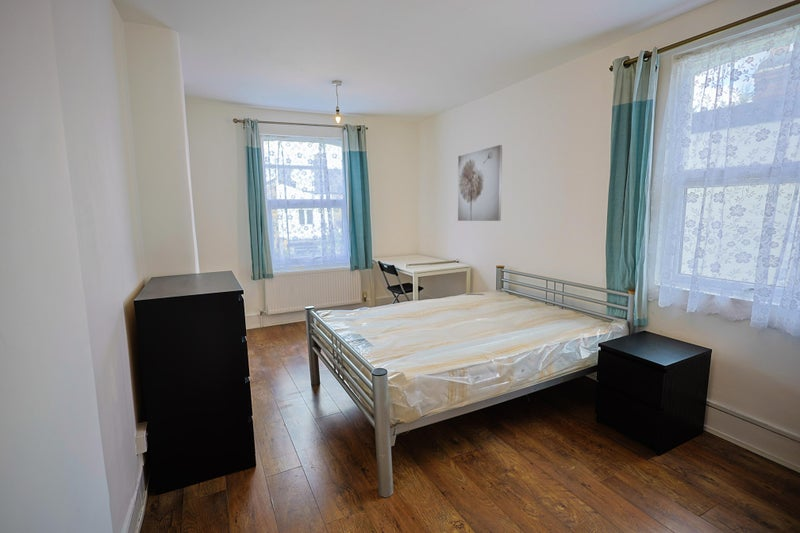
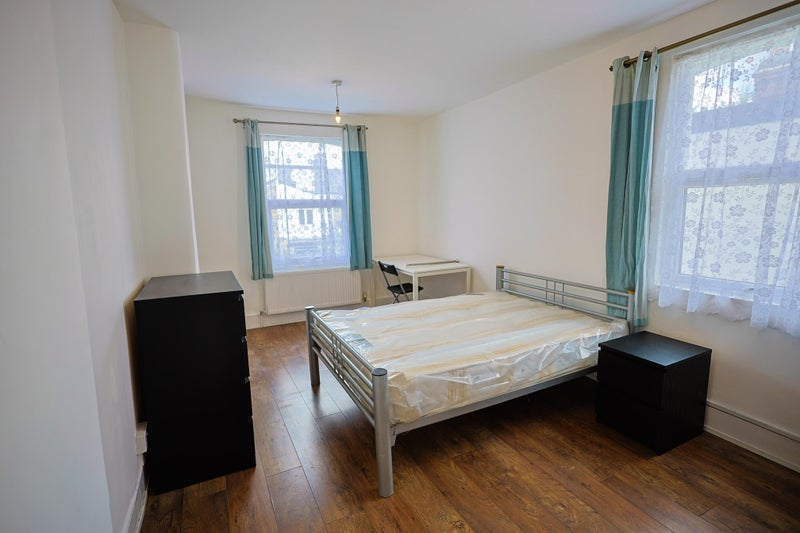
- wall art [457,144,503,222]
